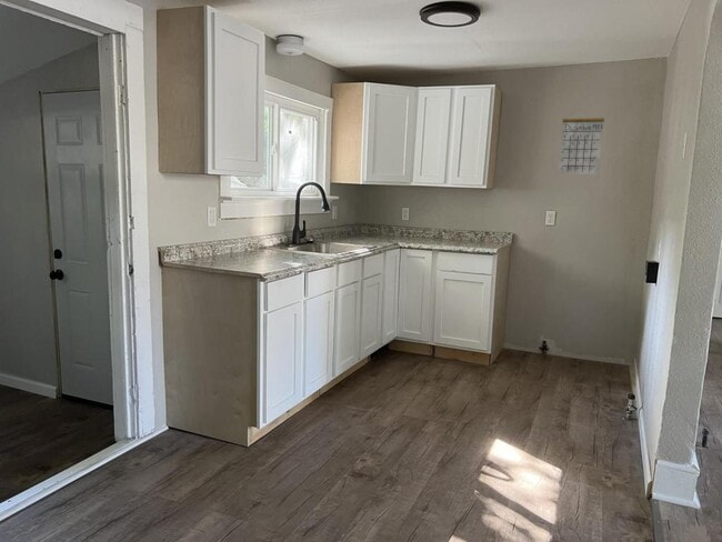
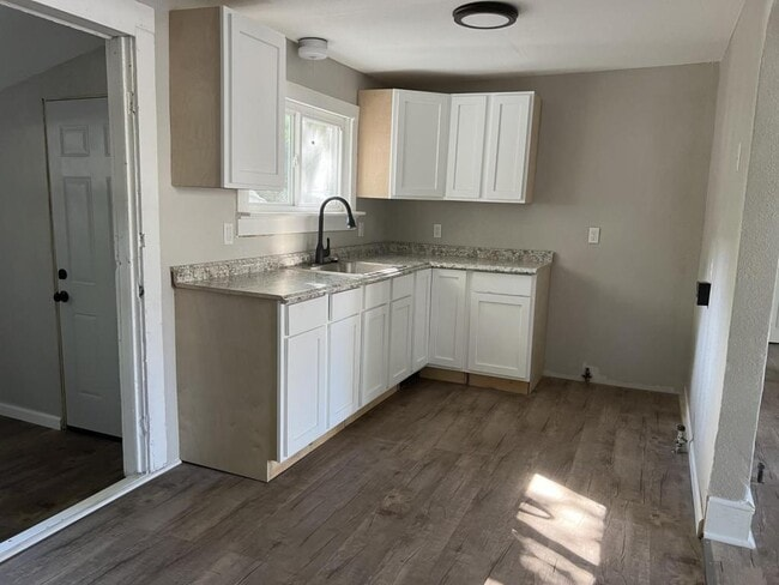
- calendar [558,108,605,175]
